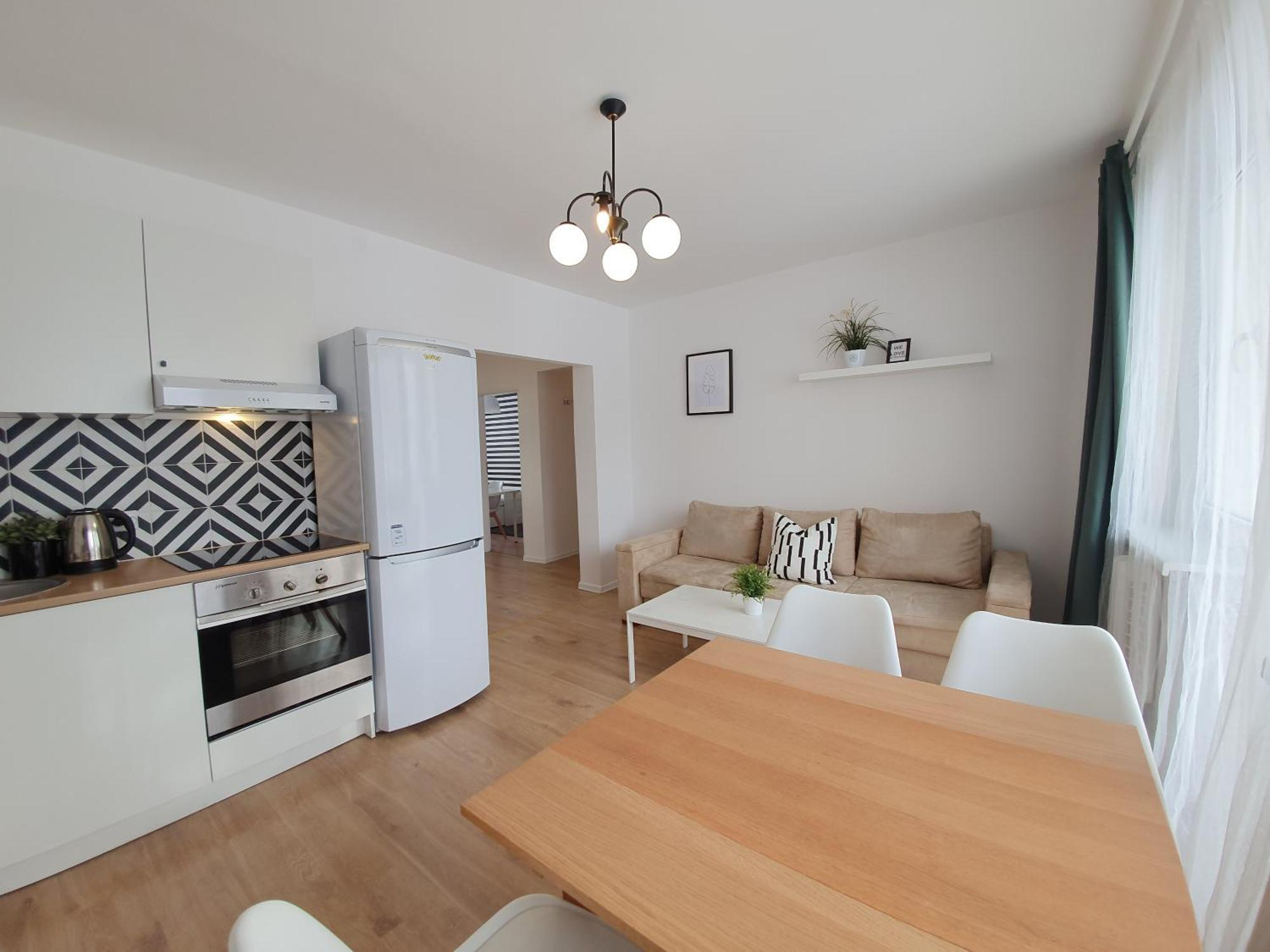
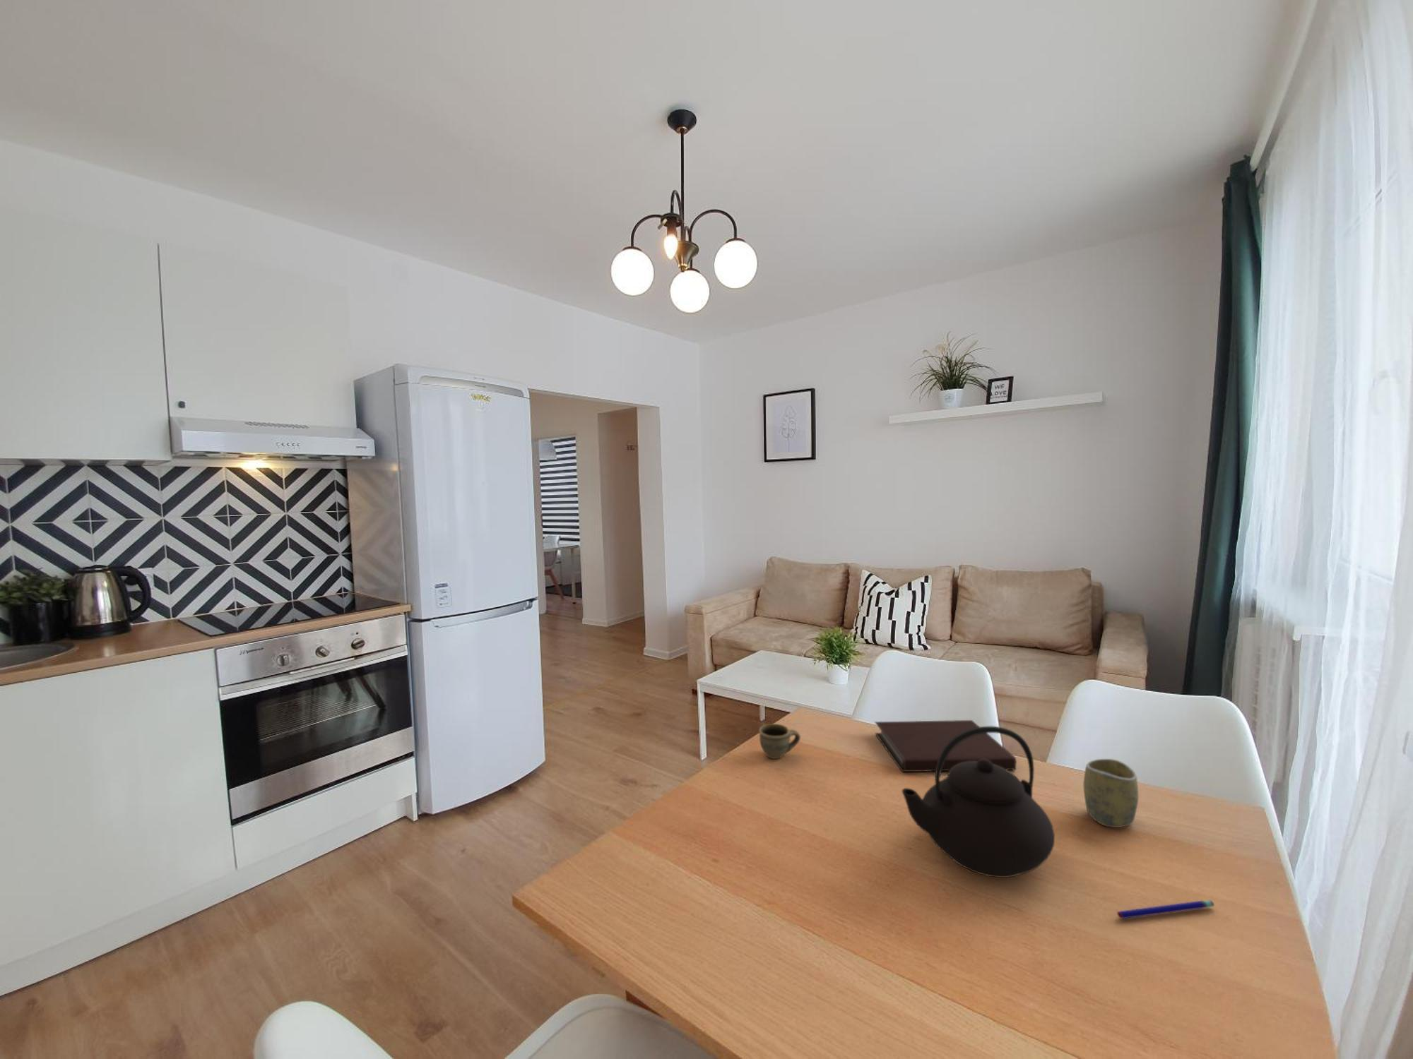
+ pen [1116,900,1215,920]
+ notebook [873,720,1017,772]
+ teapot [901,725,1056,879]
+ cup [1083,759,1139,828]
+ cup [758,723,801,760]
